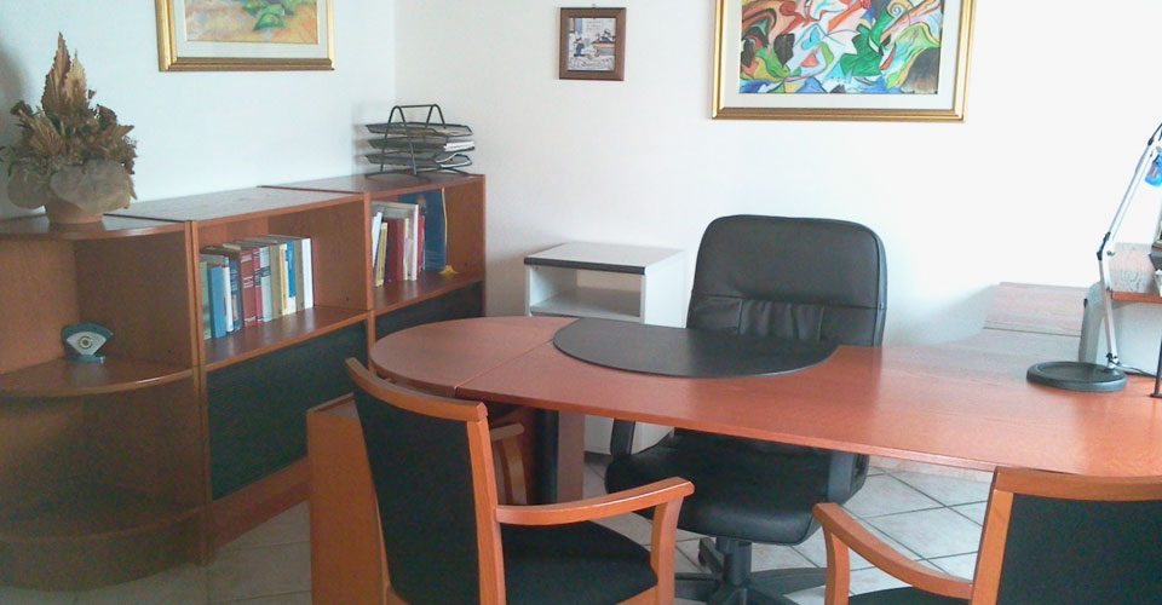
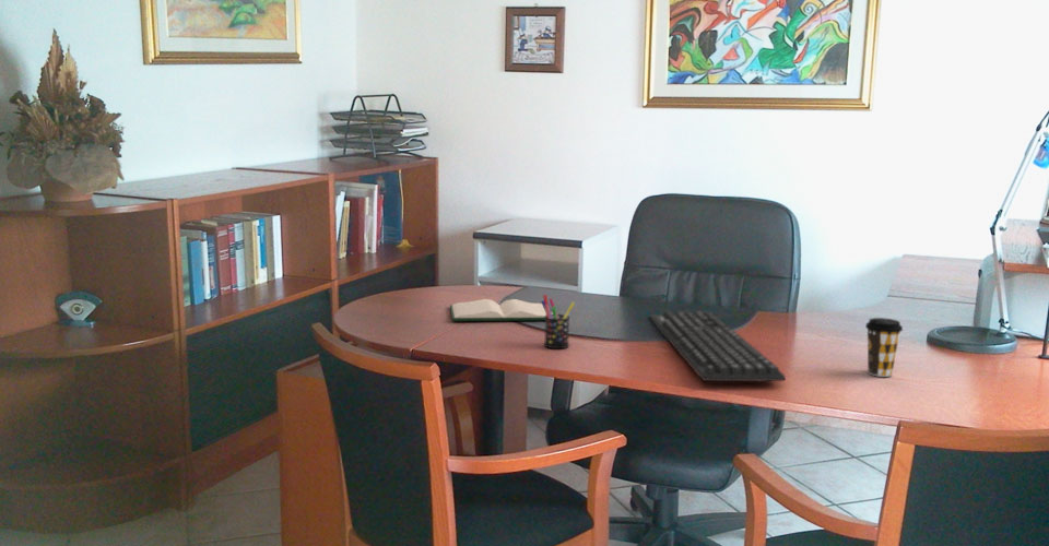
+ coffee cup [864,317,904,378]
+ pen holder [540,294,576,349]
+ keyboard [649,310,787,382]
+ hardback book [449,298,554,322]
